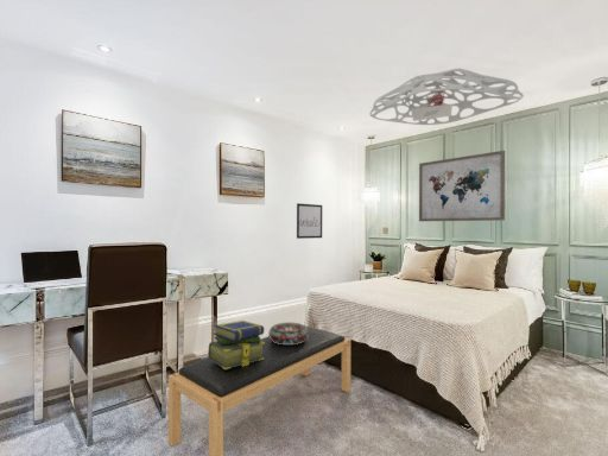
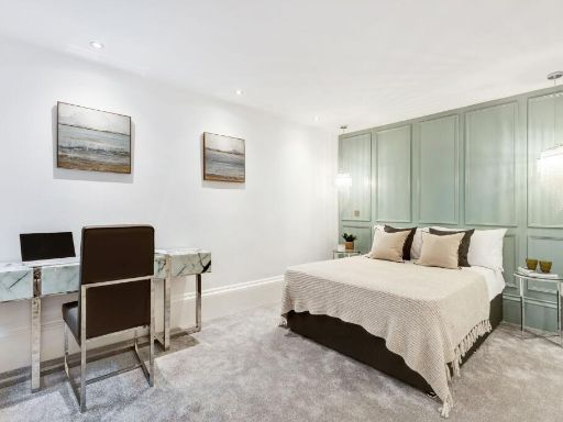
- decorative bowl [267,322,309,344]
- stack of books [207,319,265,369]
- ceiling light [368,68,525,126]
- wall art [296,202,323,240]
- wall art [418,150,506,222]
- bench [167,325,352,456]
